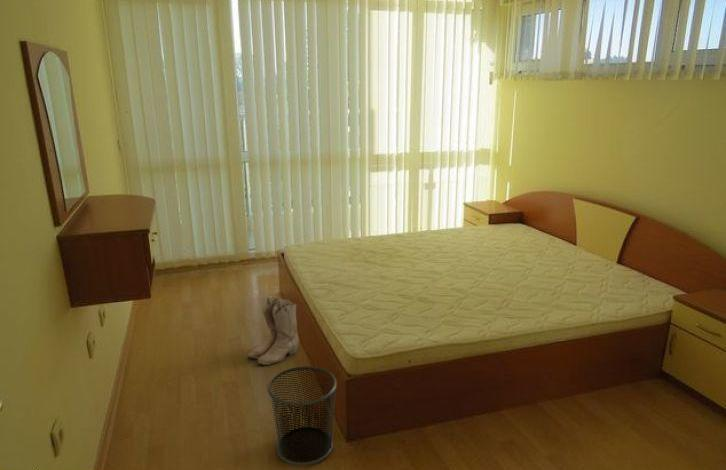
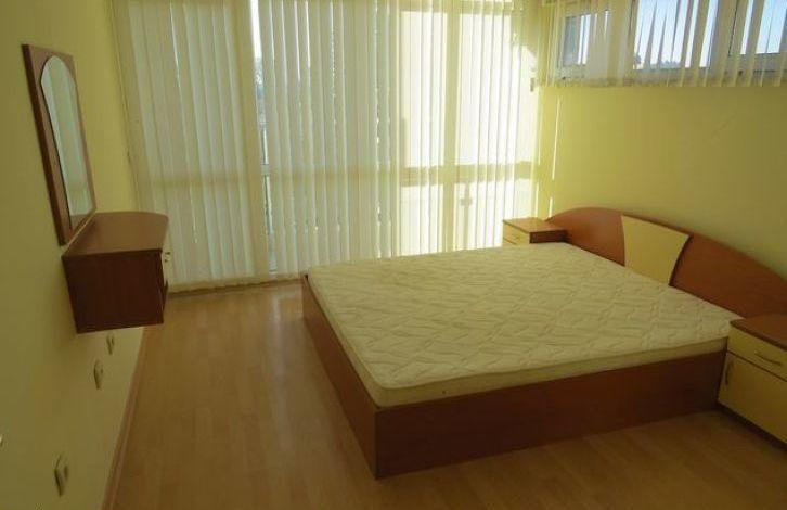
- boots [247,295,300,366]
- waste bin [266,365,338,466]
